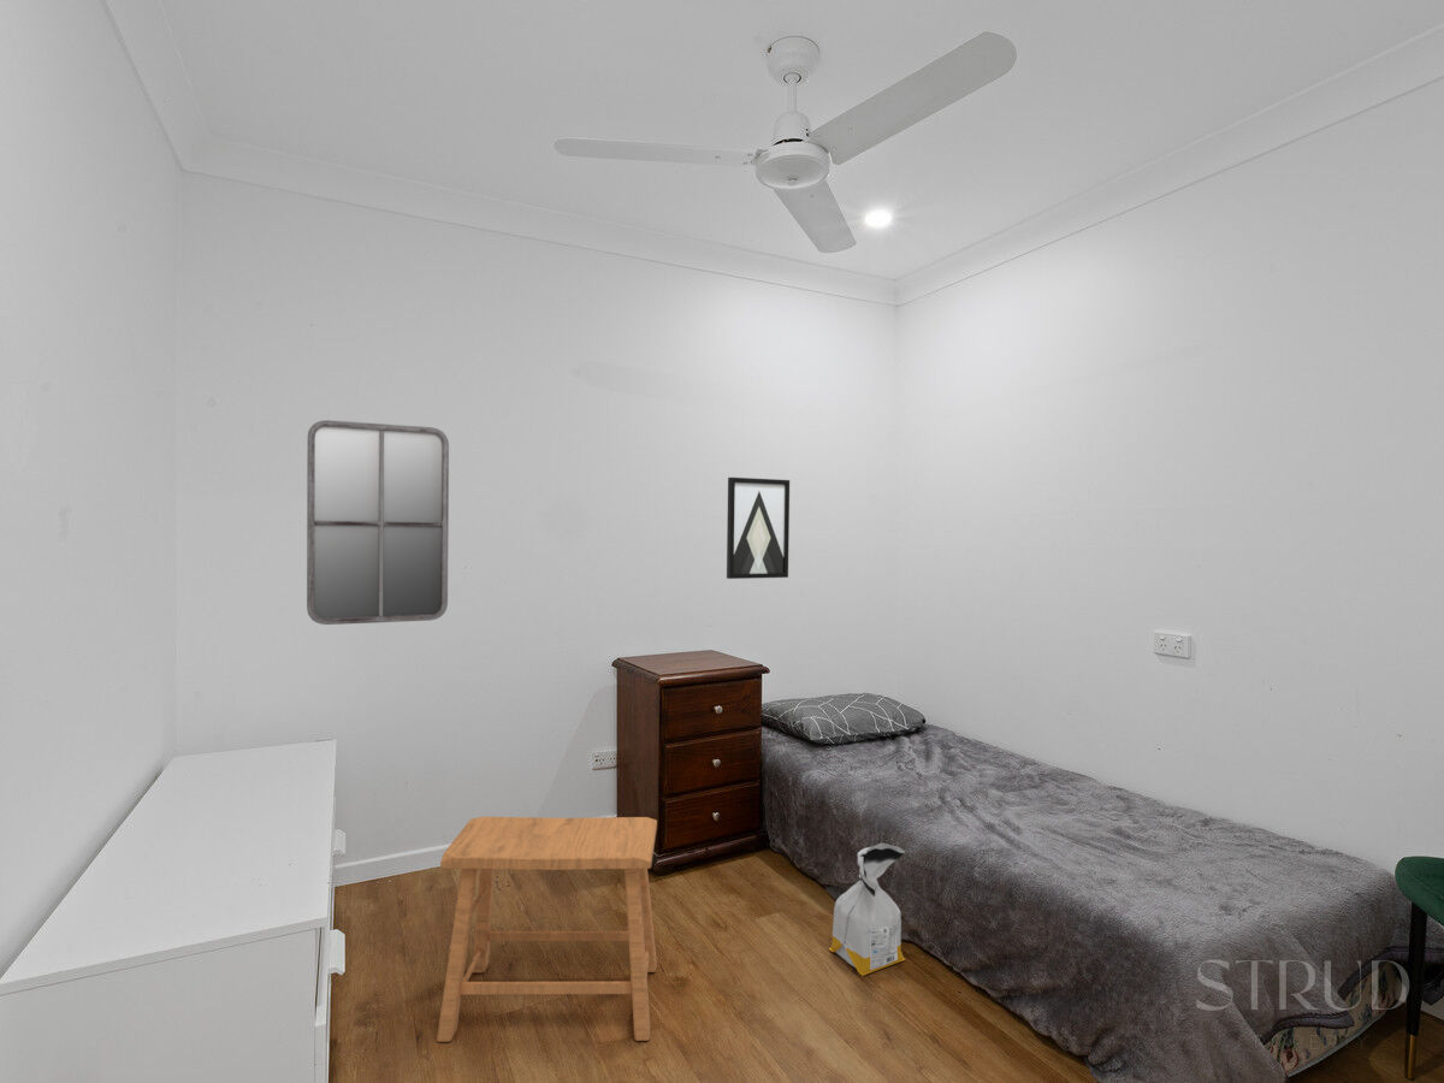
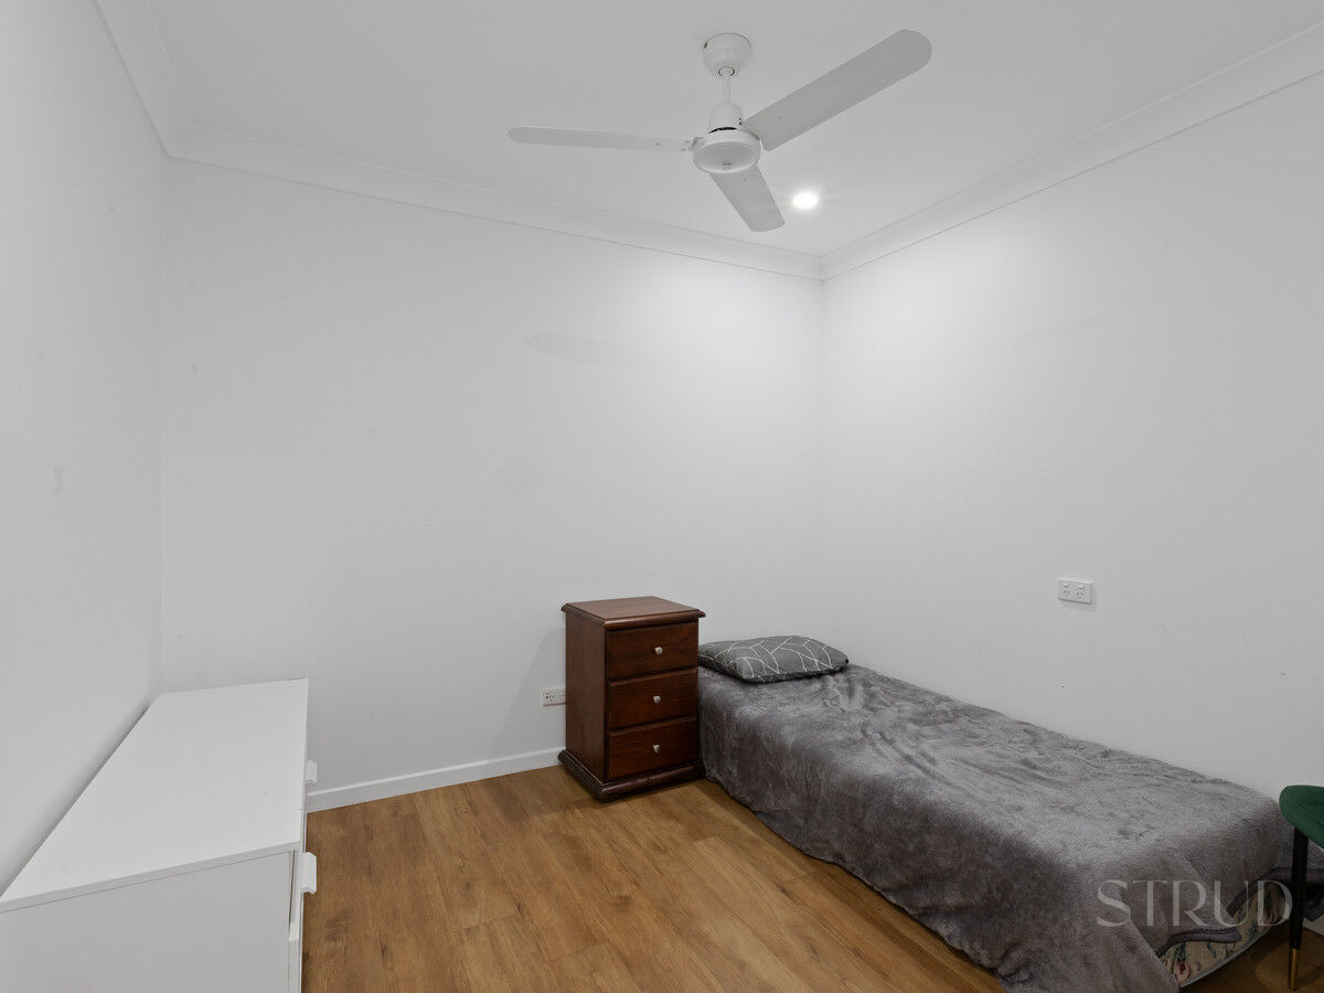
- home mirror [306,419,450,626]
- bag [828,842,907,977]
- wall art [726,477,791,580]
- stool [436,816,658,1043]
